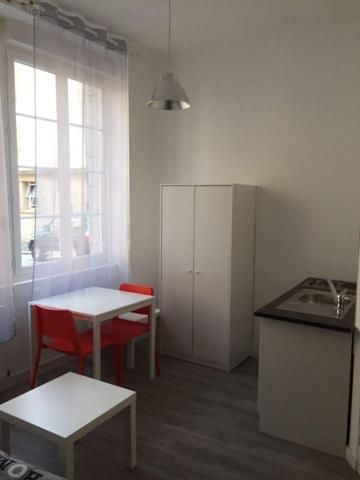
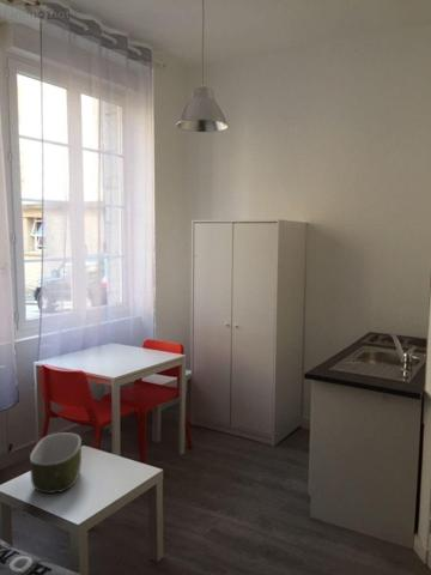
+ bowl [29,431,83,495]
